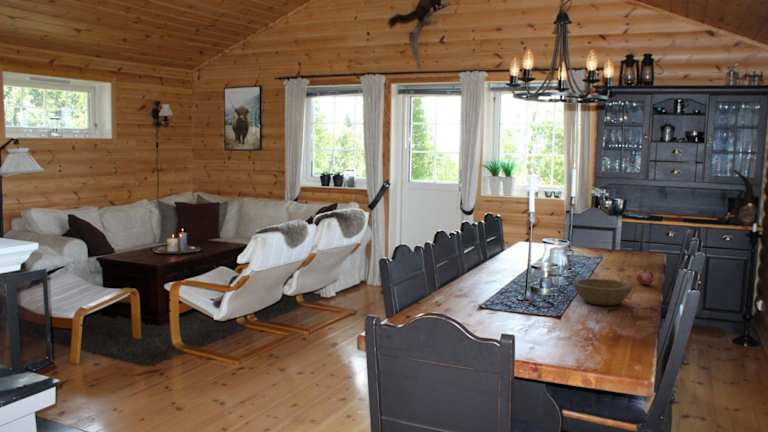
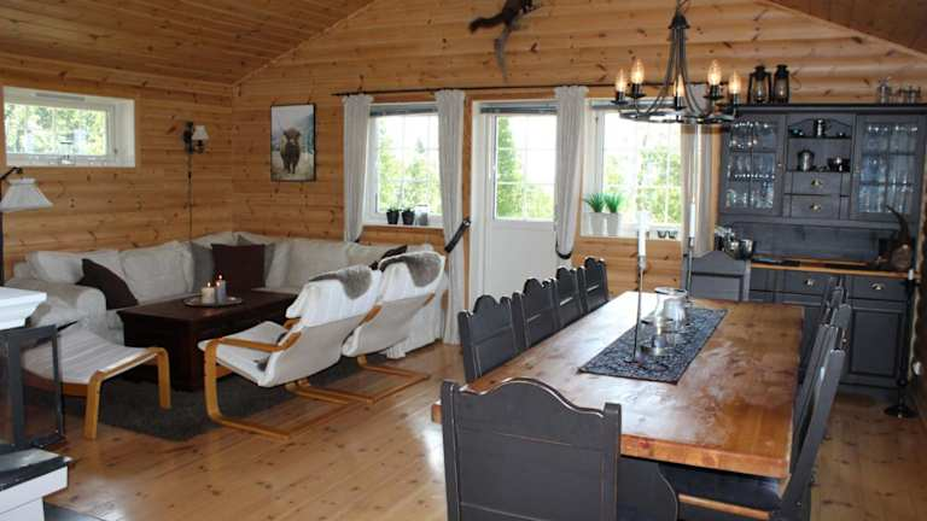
- fruit [635,267,655,286]
- bowl [572,278,633,307]
